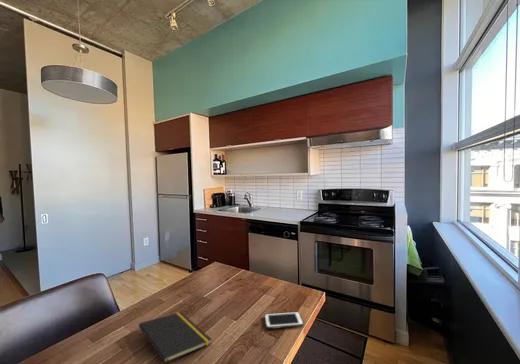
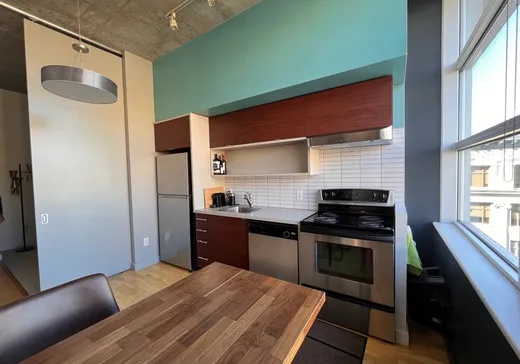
- cell phone [263,311,305,330]
- notepad [138,311,213,364]
